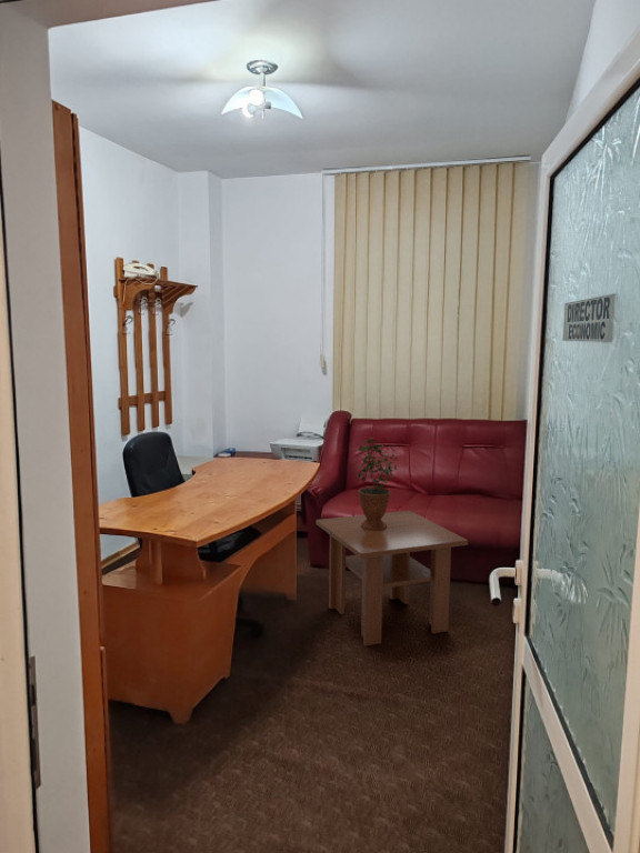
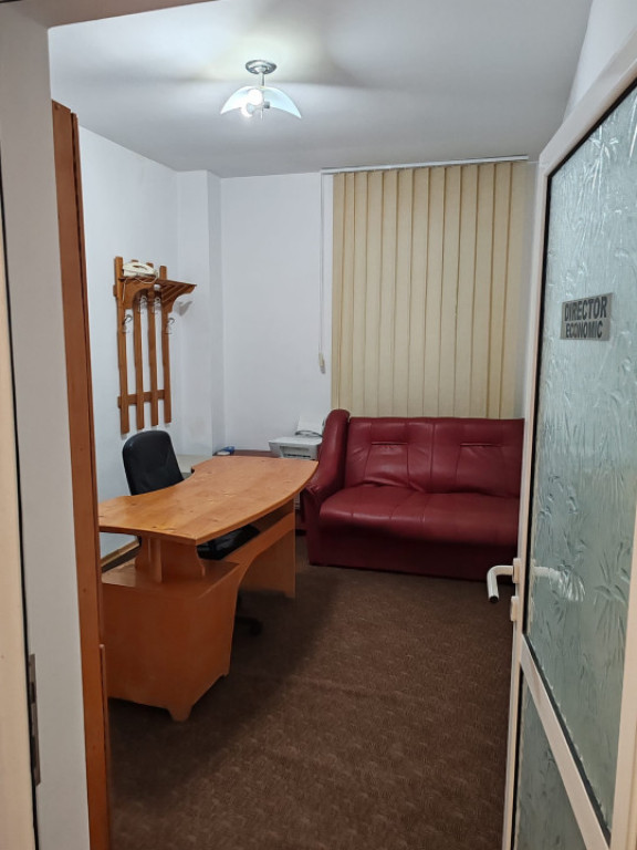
- coffee table [316,510,469,648]
- potted plant [356,436,399,531]
